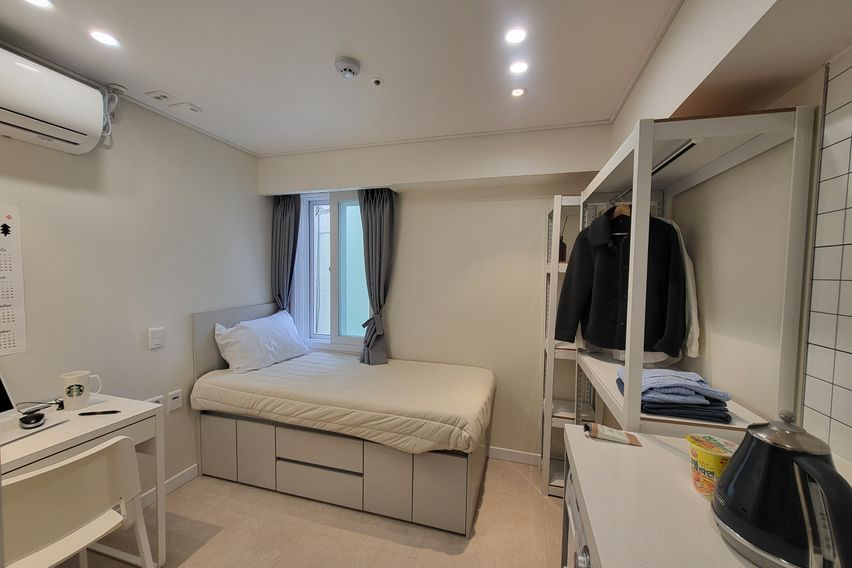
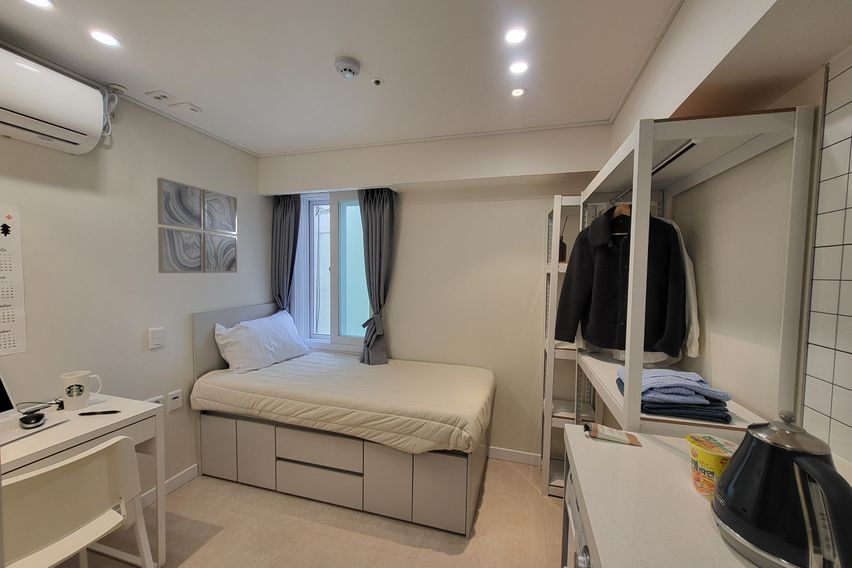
+ wall art [156,177,238,274]
